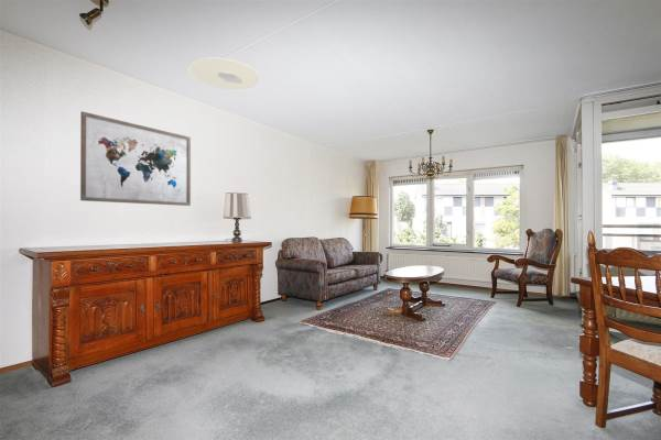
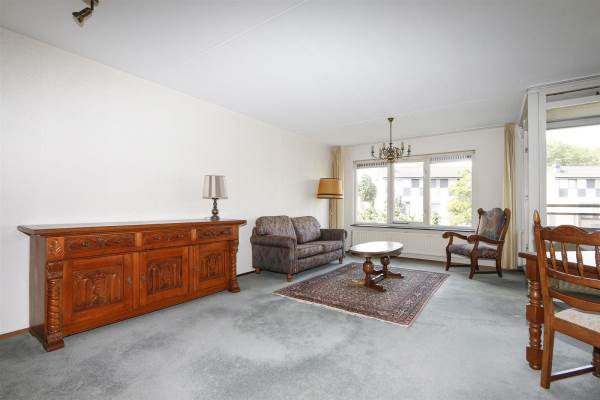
- wall art [79,110,192,207]
- ceiling light [188,57,260,90]
